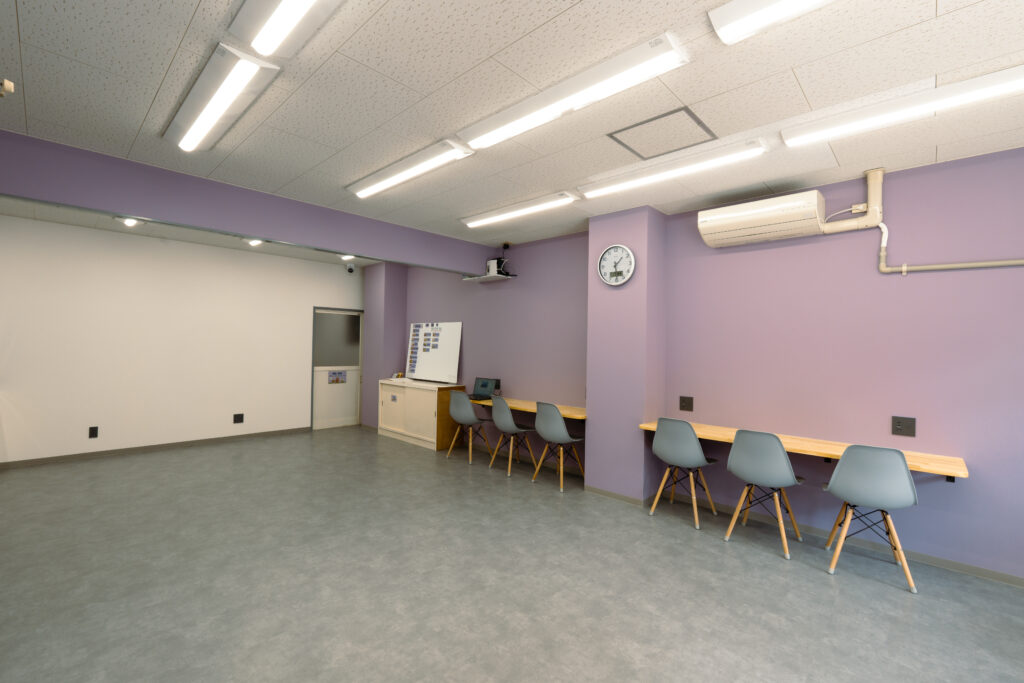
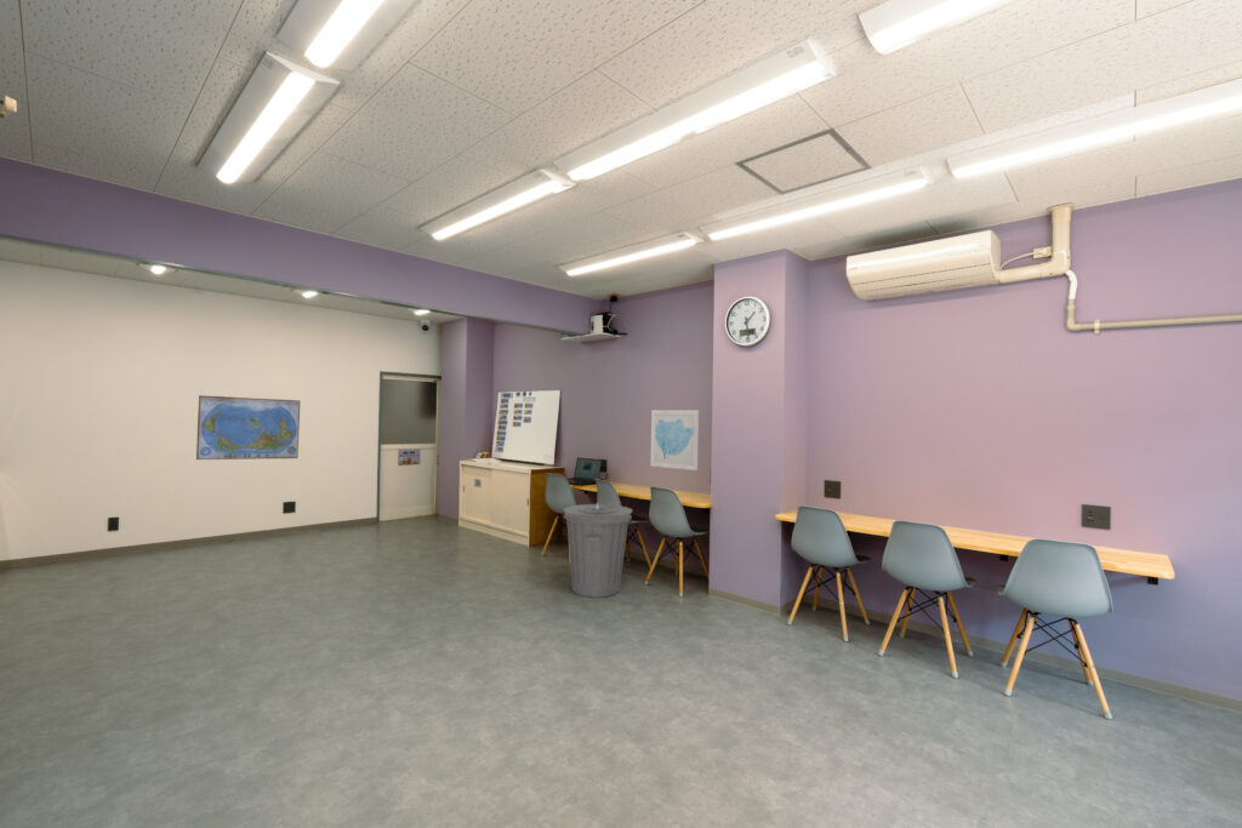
+ trash can [562,502,633,599]
+ wall art [649,409,700,472]
+ world map [195,394,301,461]
